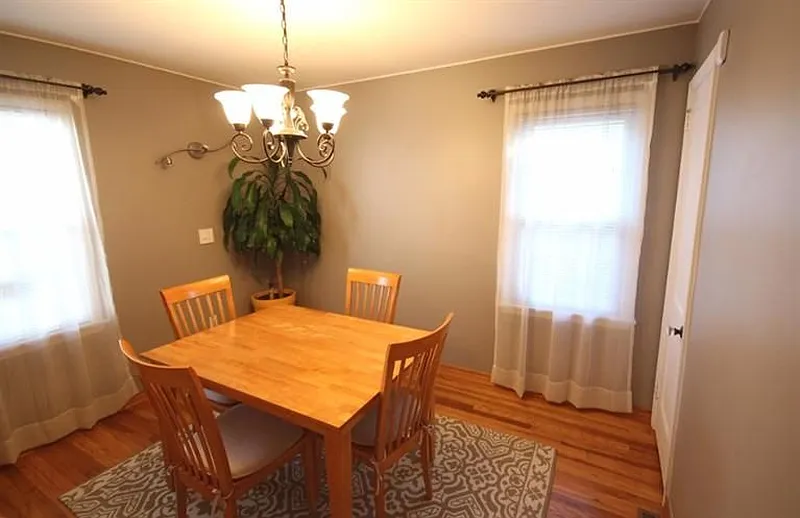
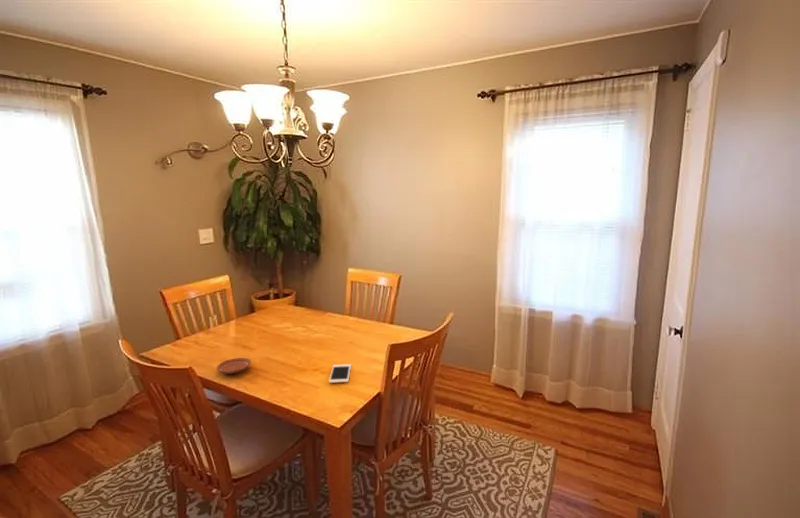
+ plate [216,357,252,375]
+ cell phone [328,363,352,384]
